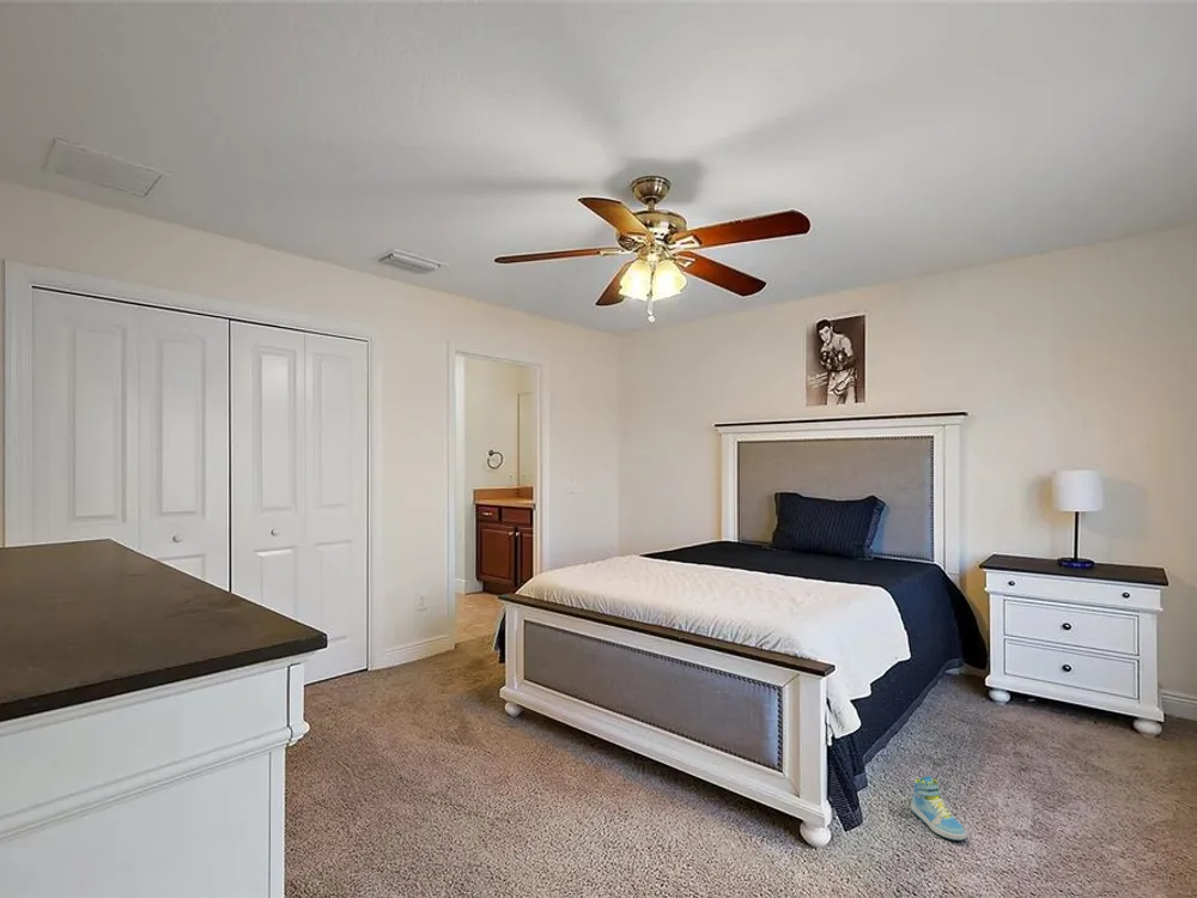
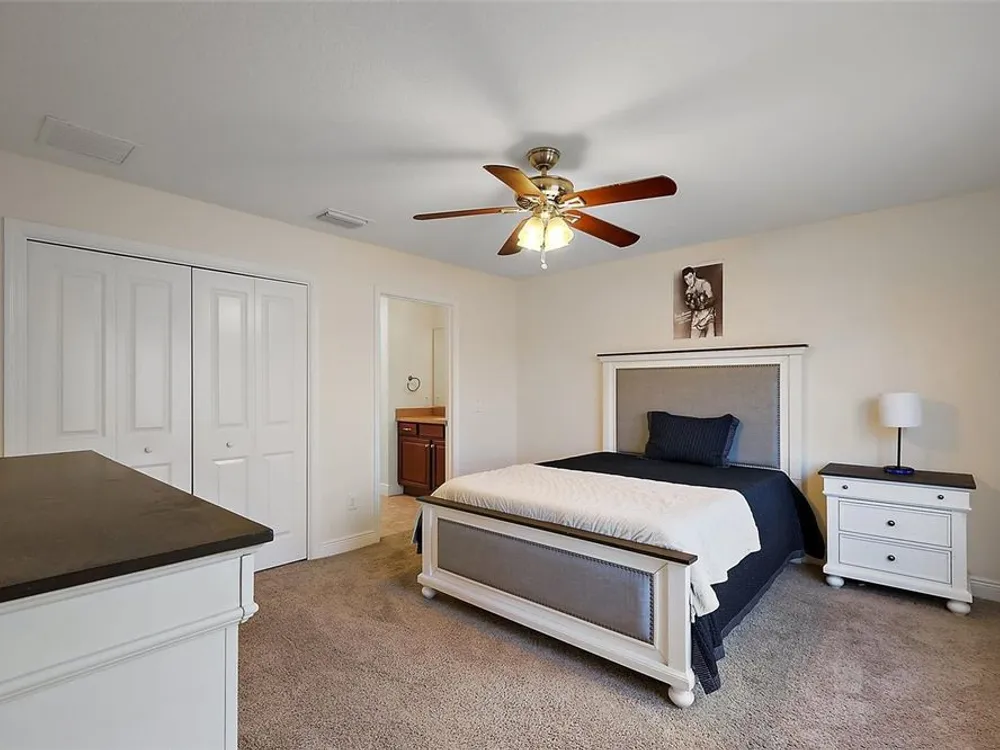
- sneaker [910,776,967,842]
